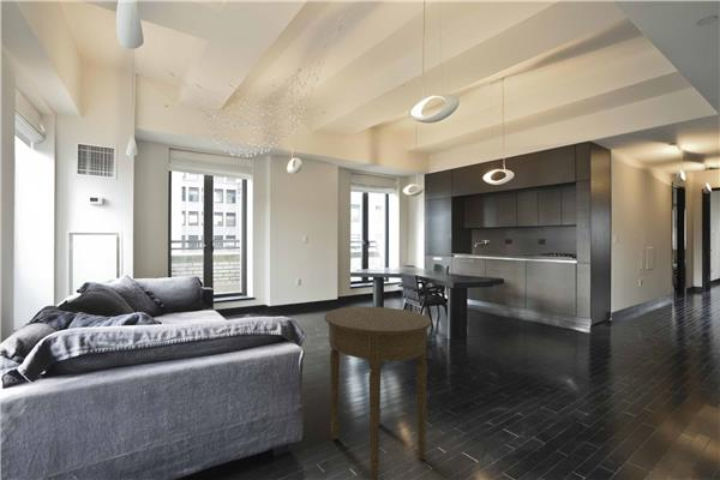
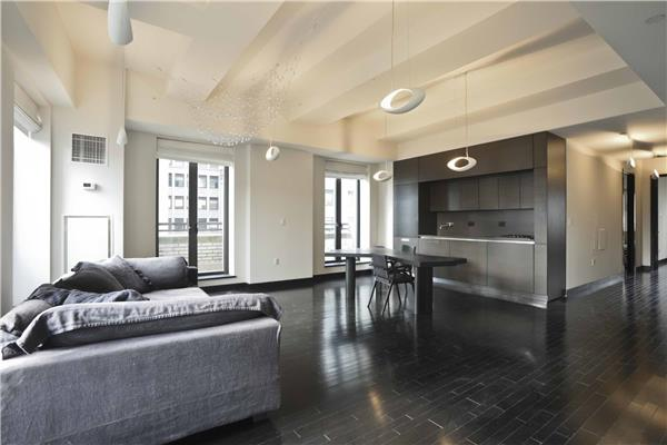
- side table [323,306,432,480]
